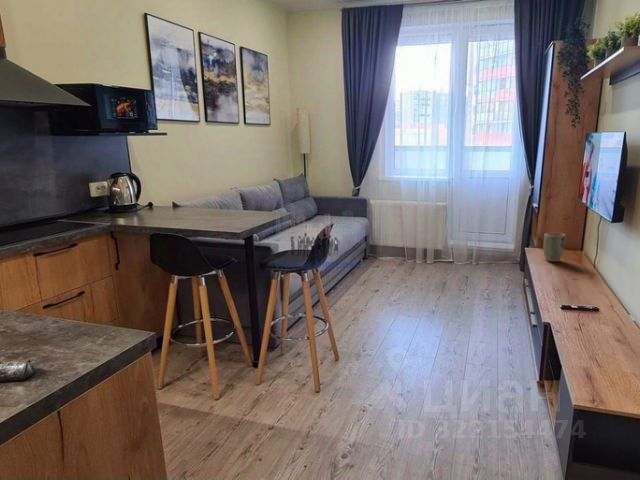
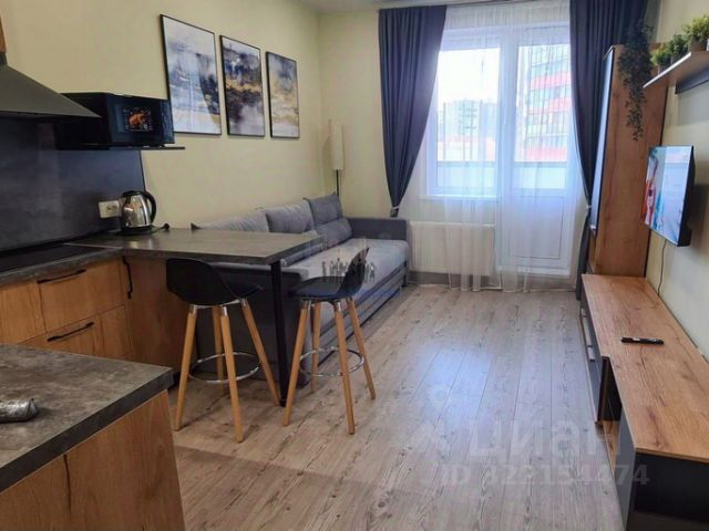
- plant pot [543,232,566,263]
